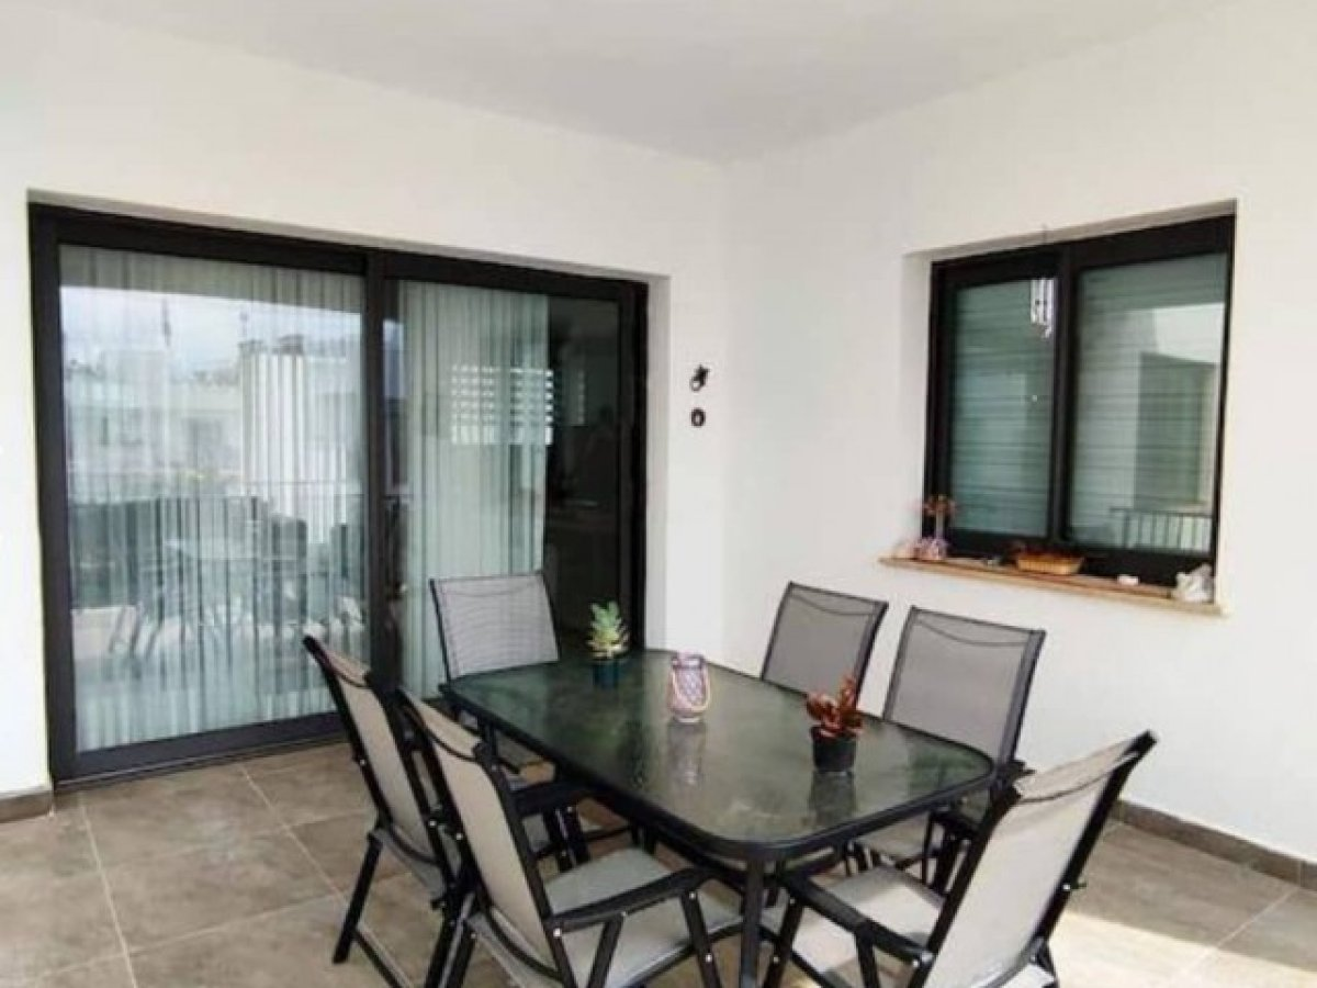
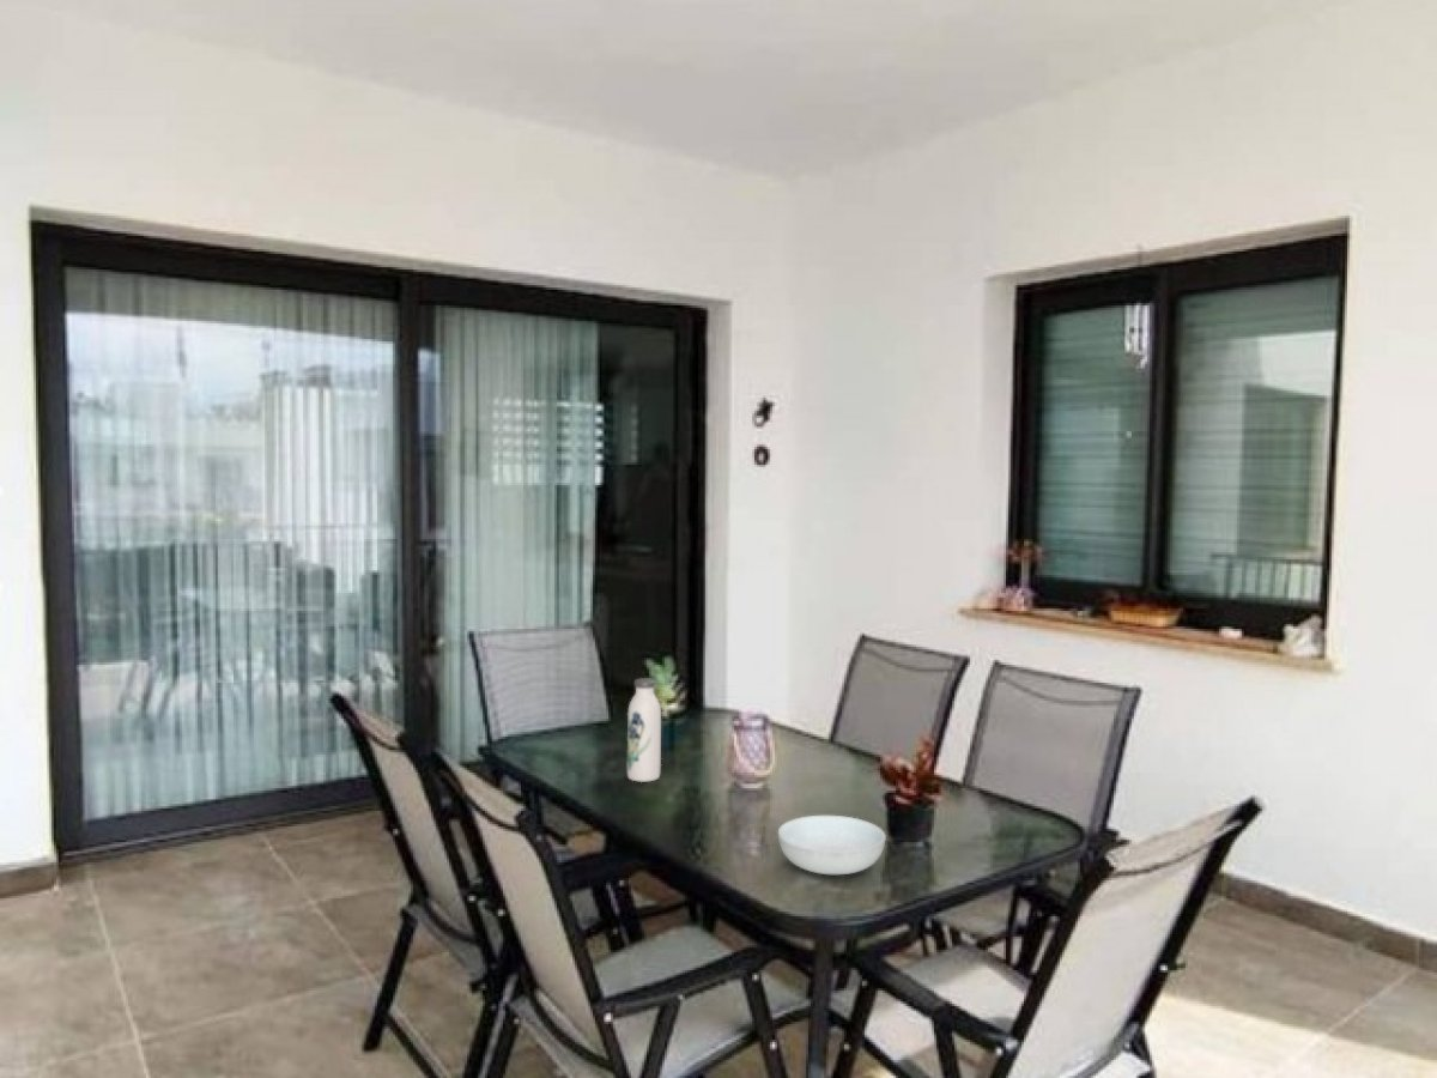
+ serving bowl [777,814,887,876]
+ water bottle [626,677,662,783]
